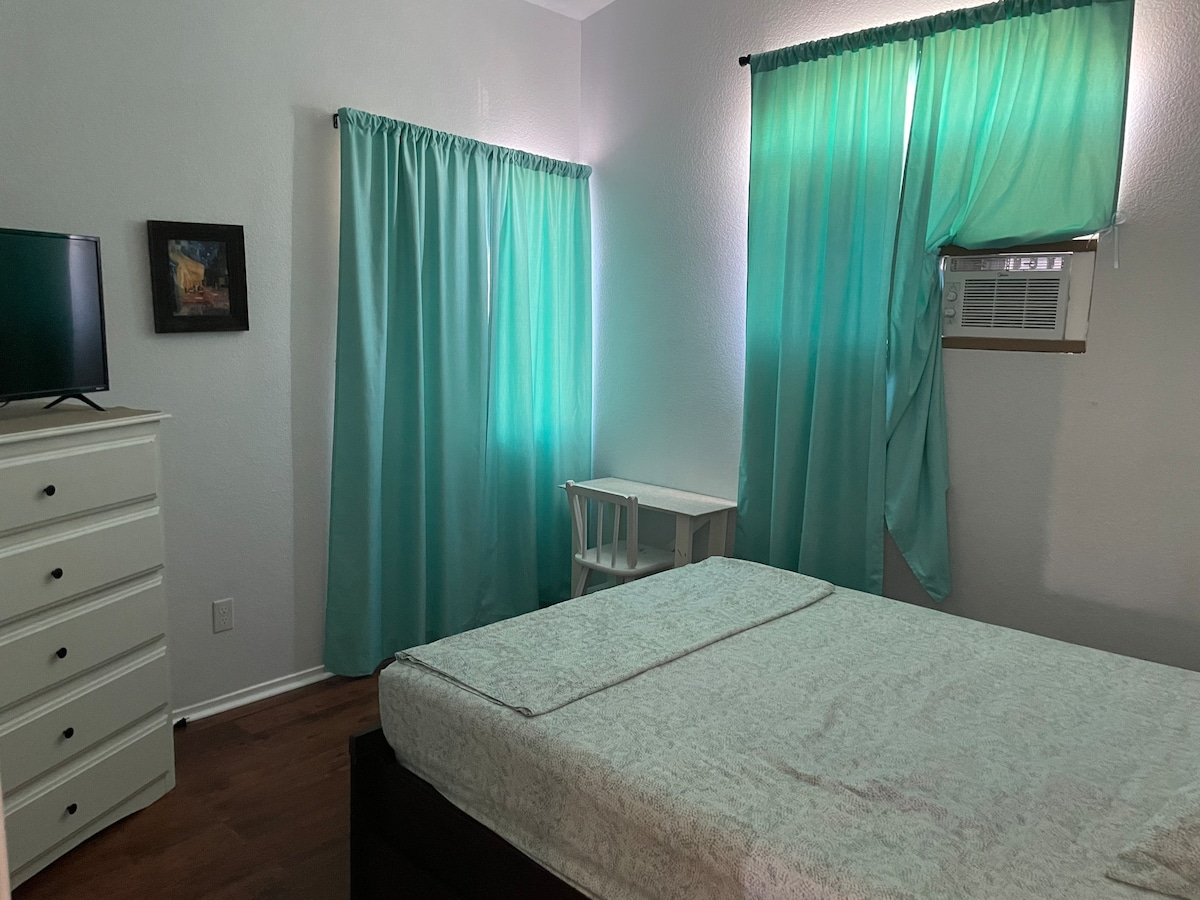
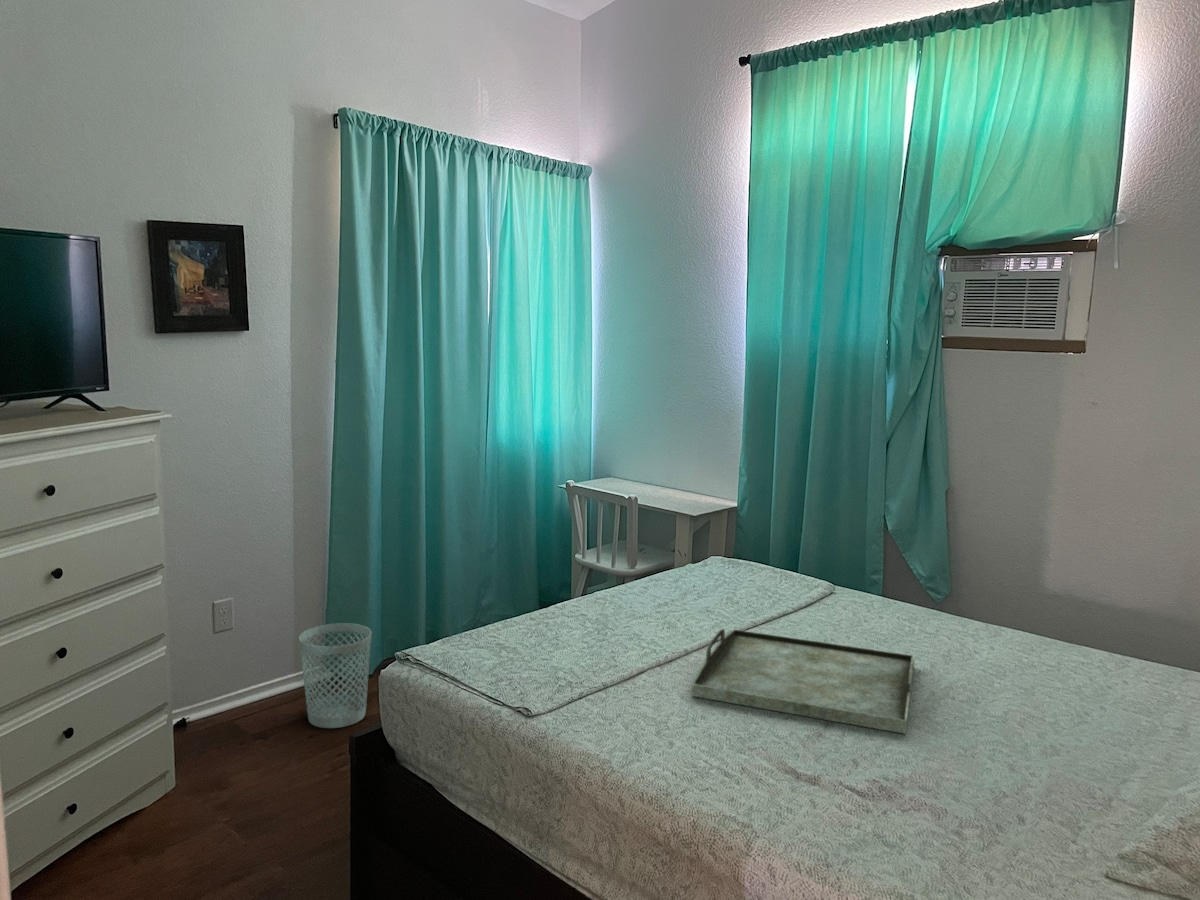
+ serving tray [690,628,916,735]
+ wastebasket [298,622,372,729]
